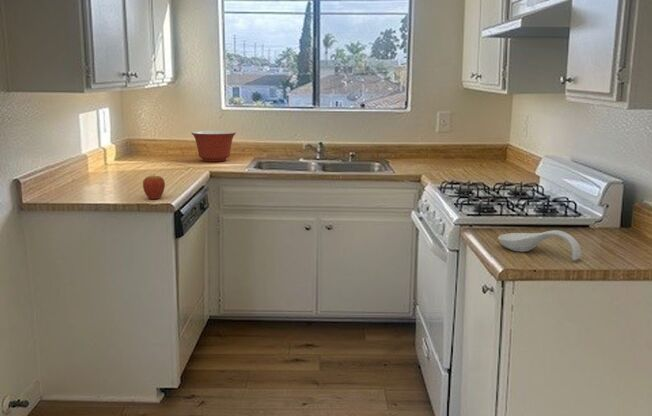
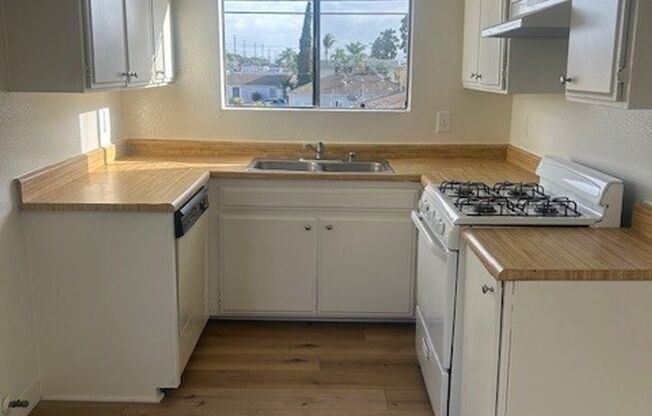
- fruit [142,175,166,200]
- mixing bowl [191,130,237,163]
- spoon rest [497,229,582,261]
